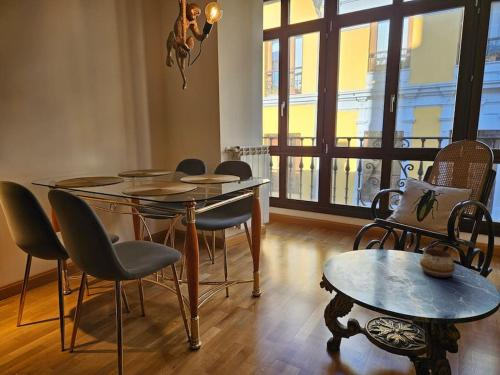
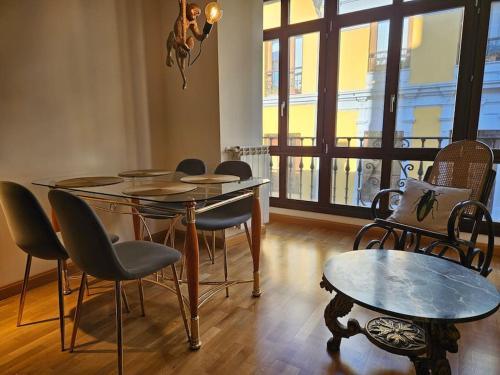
- decorative bowl [419,248,456,278]
